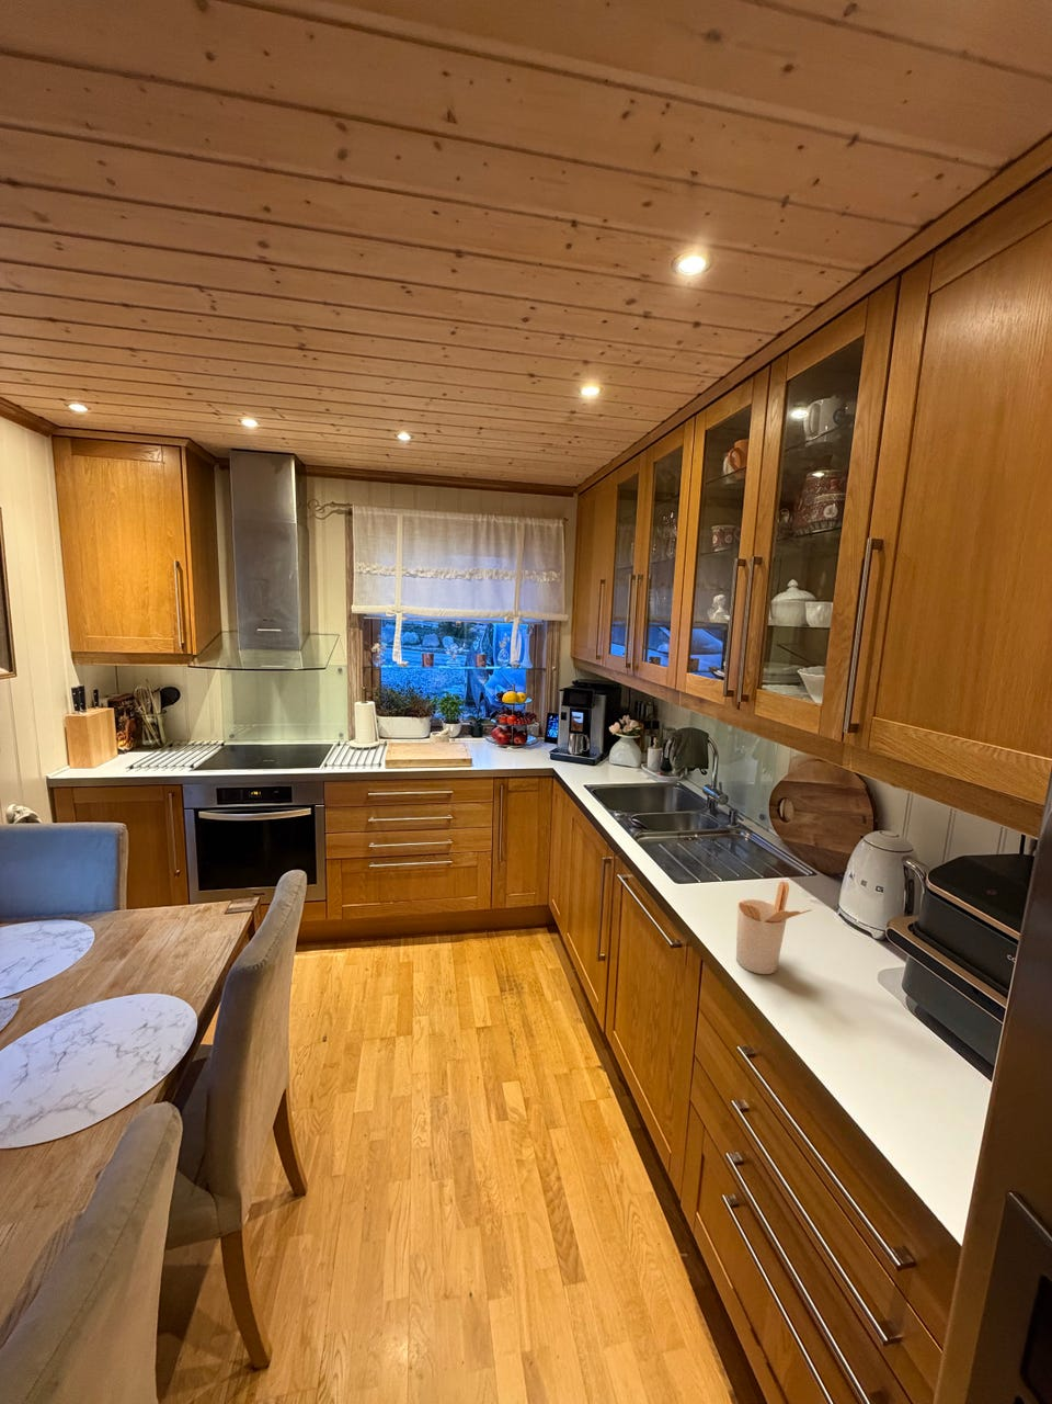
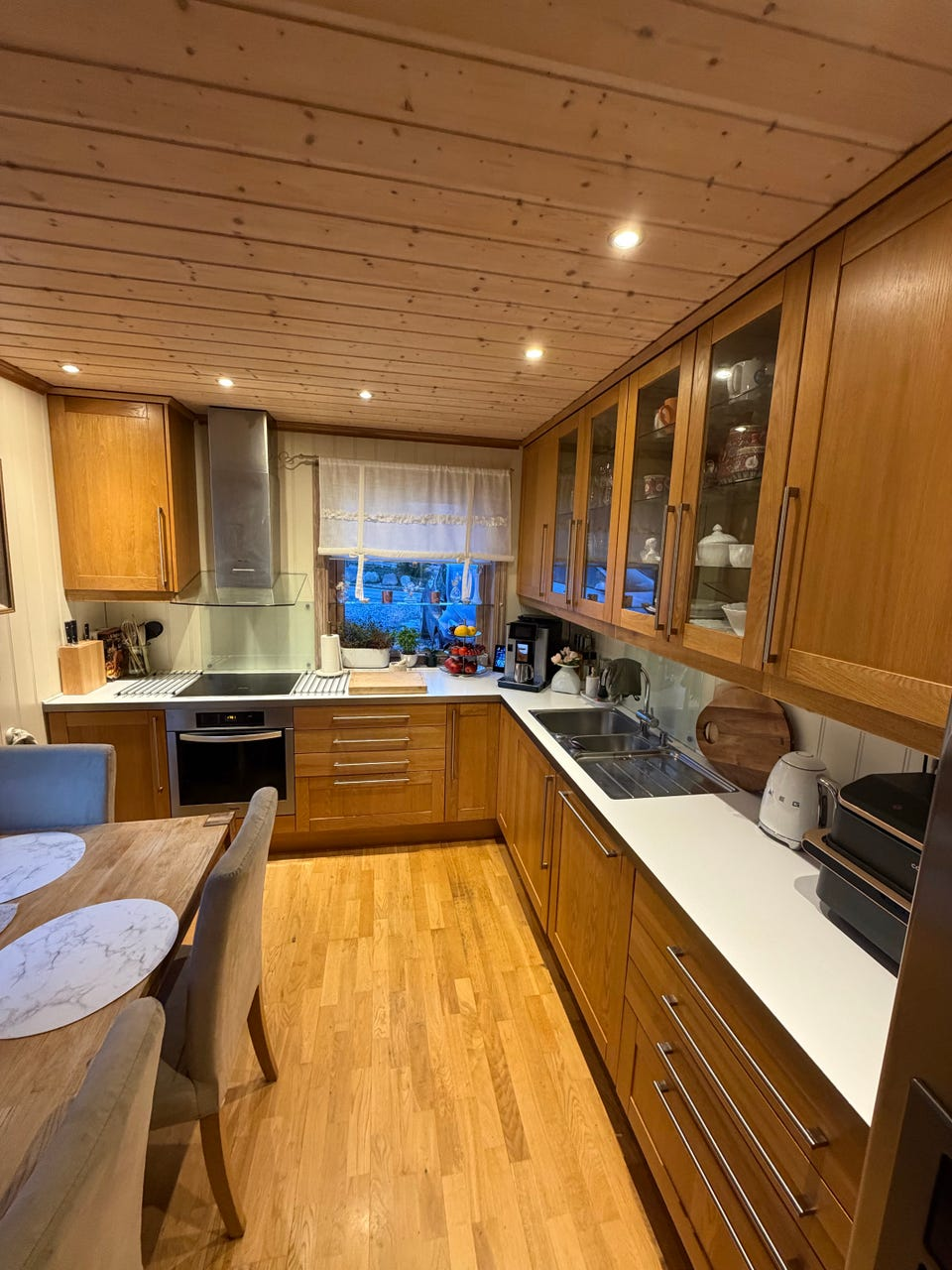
- utensil holder [735,880,813,975]
